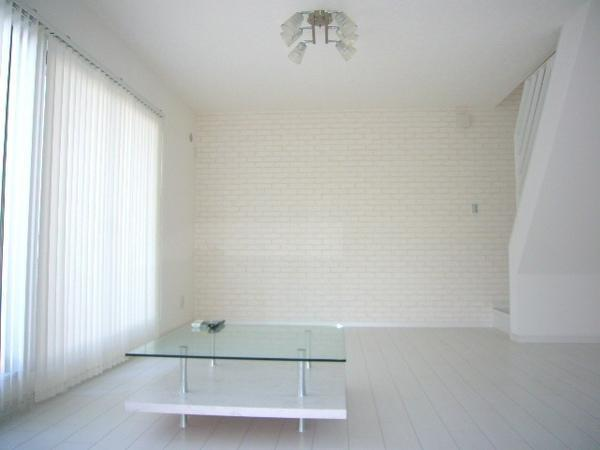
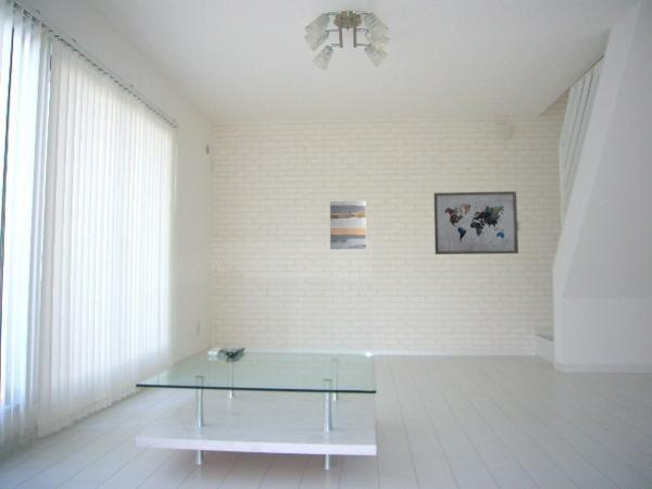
+ wall art [432,190,519,255]
+ wall art [329,200,367,250]
